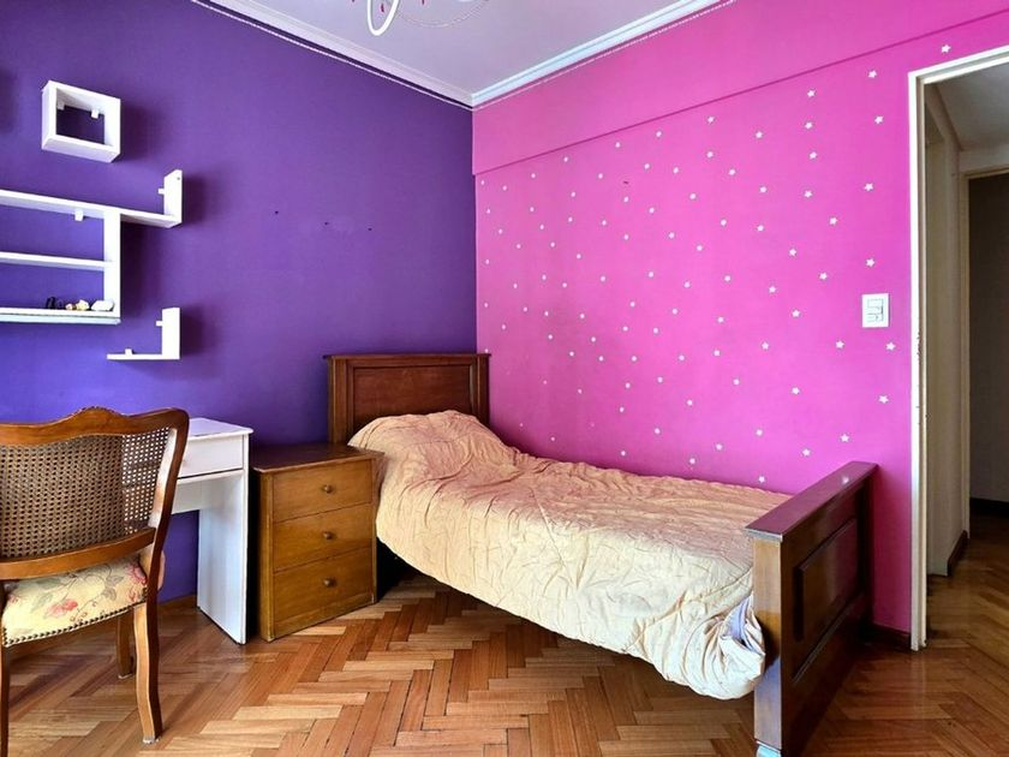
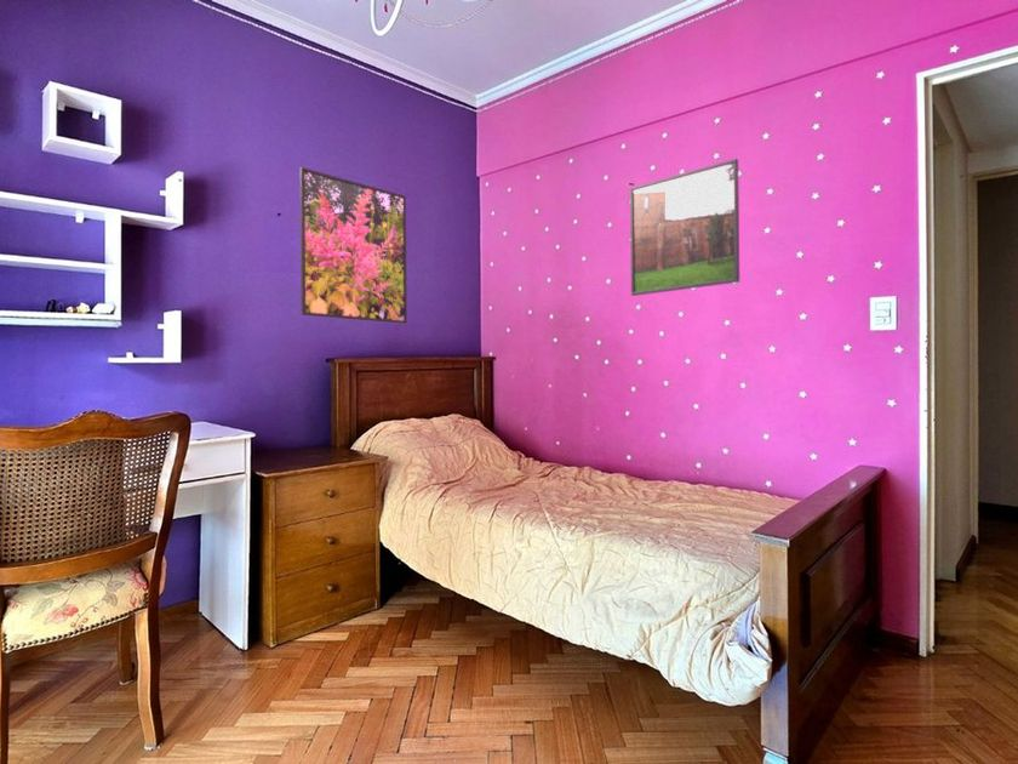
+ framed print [298,166,408,325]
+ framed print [629,158,740,297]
